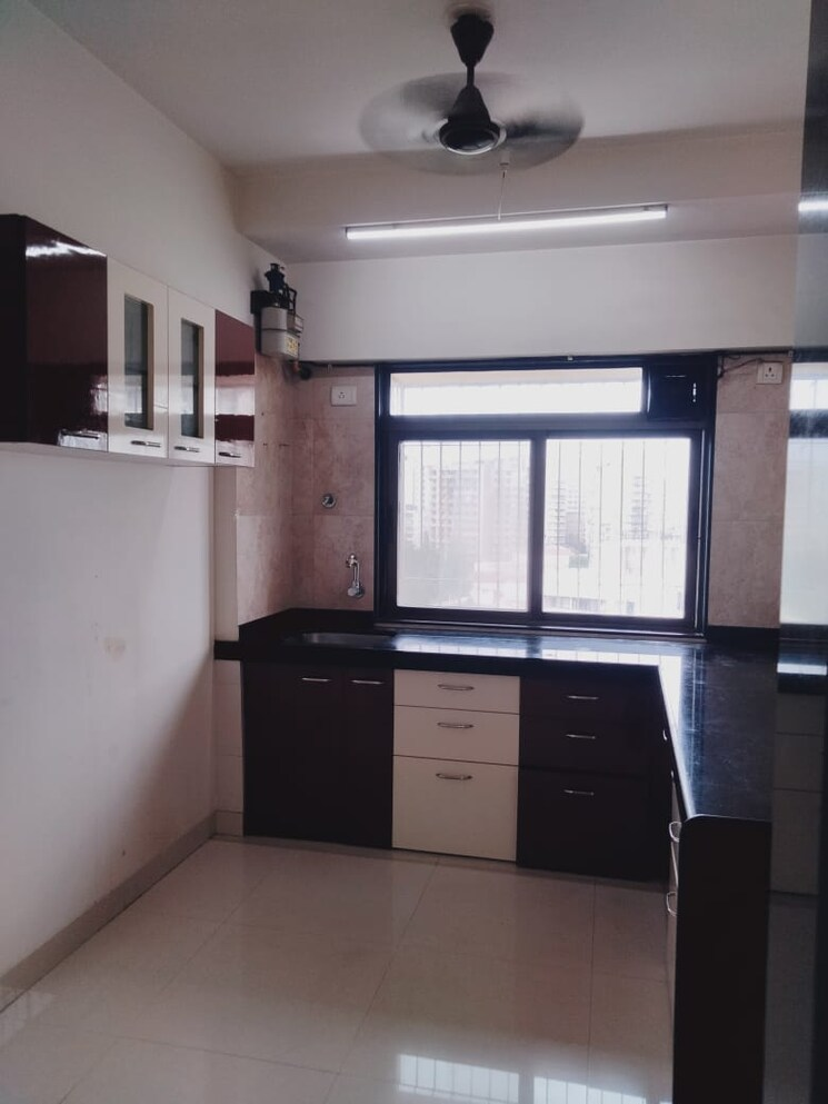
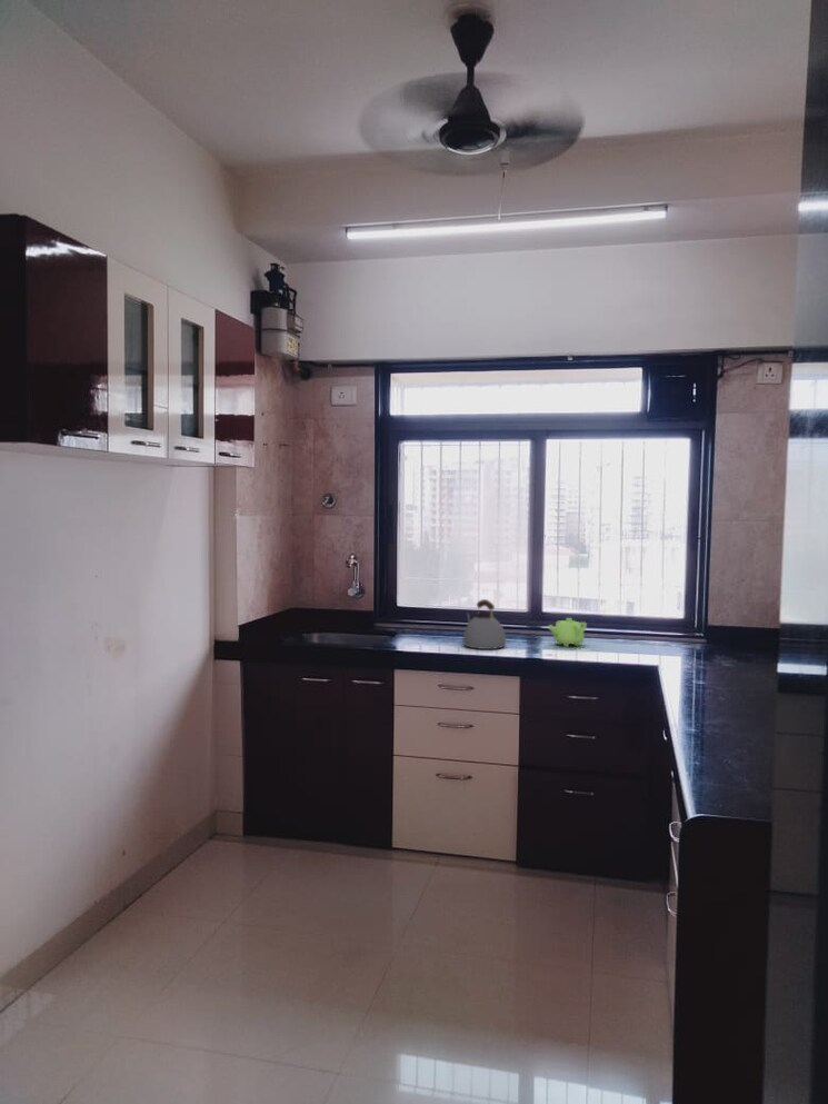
+ teapot [547,617,588,648]
+ kettle [462,598,507,650]
